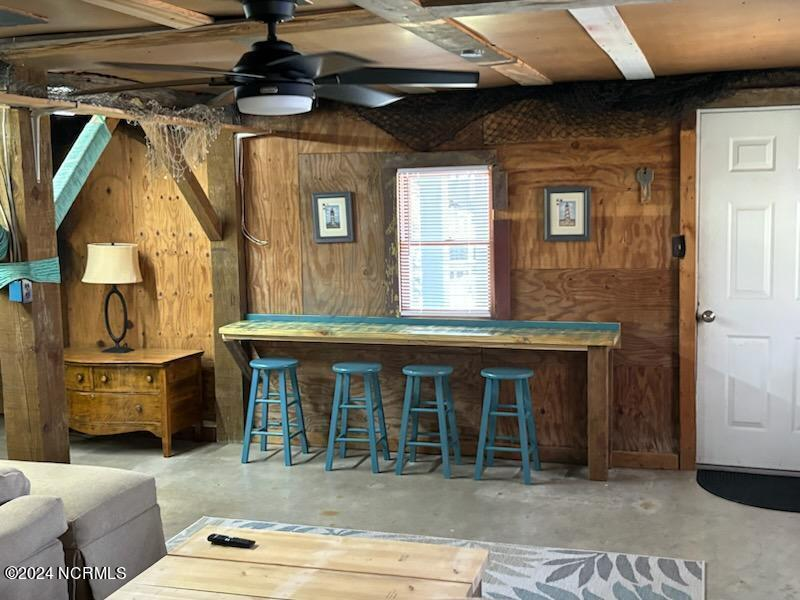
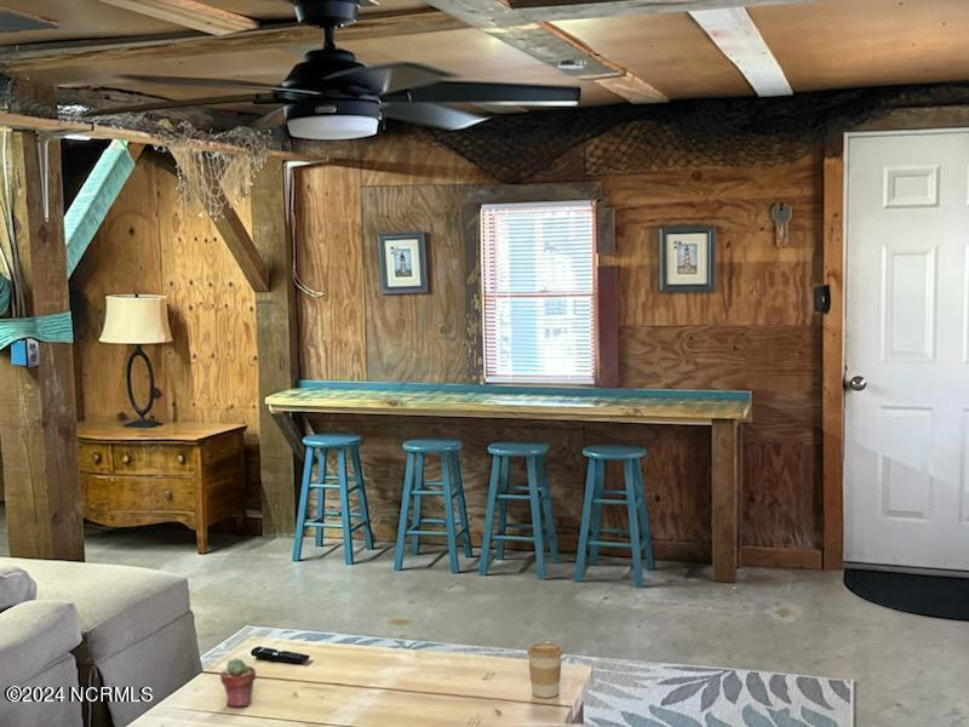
+ potted succulent [219,658,257,709]
+ coffee cup [526,642,564,699]
